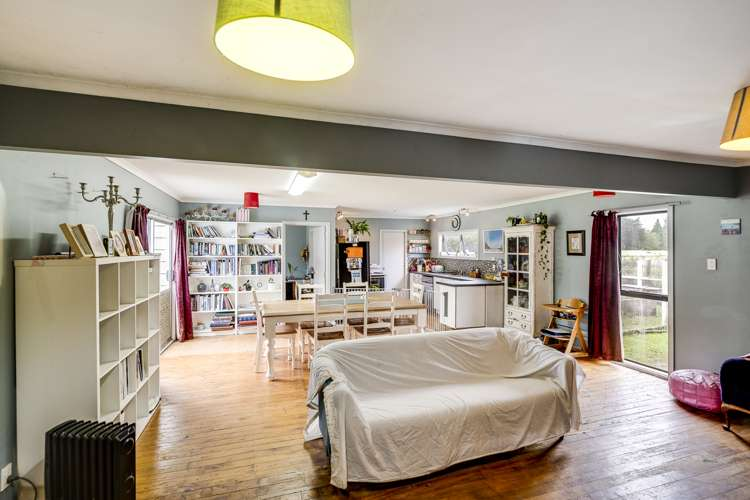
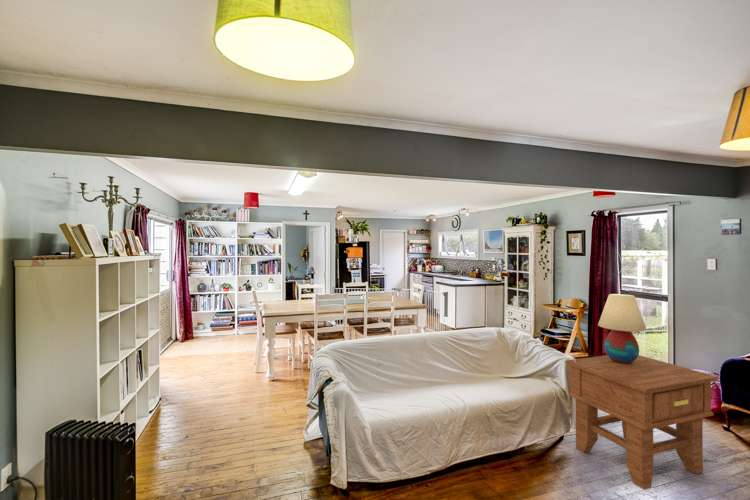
+ table lamp [597,293,648,364]
+ side table [564,354,719,491]
